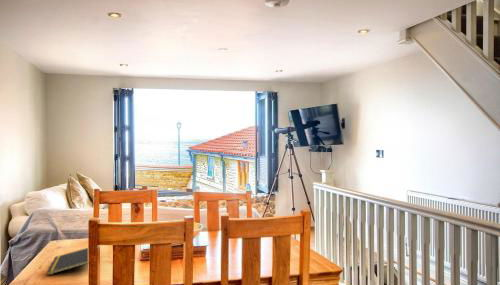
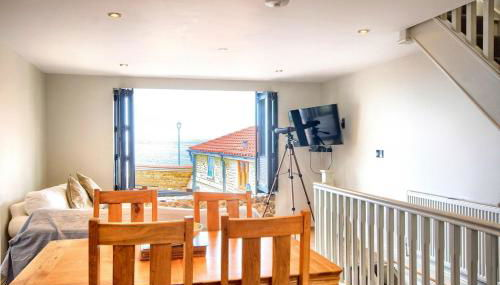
- notepad [46,247,89,276]
